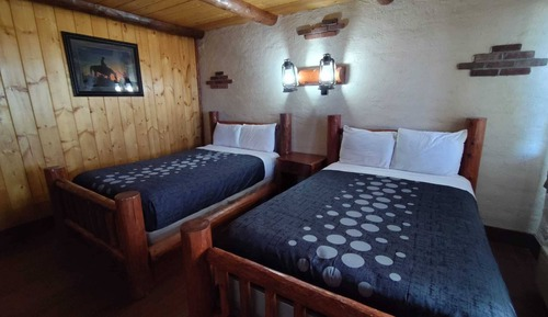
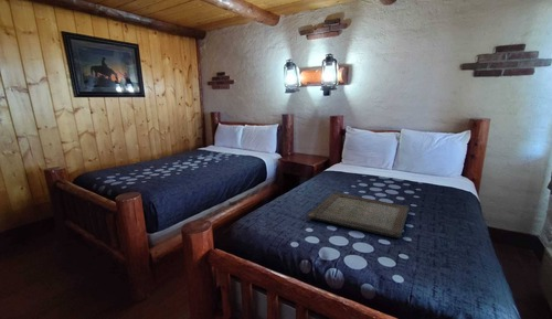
+ serving tray [307,191,411,240]
